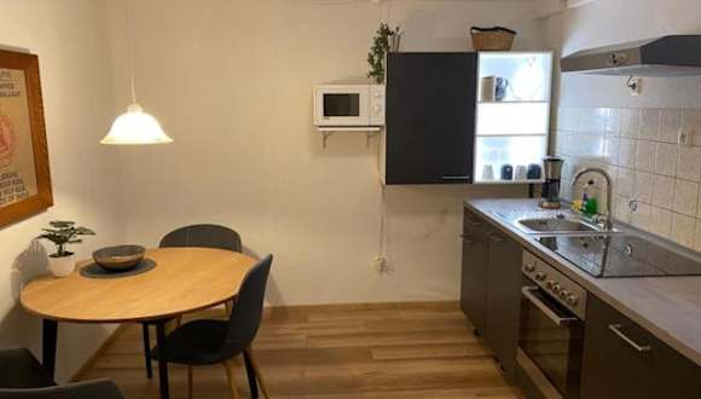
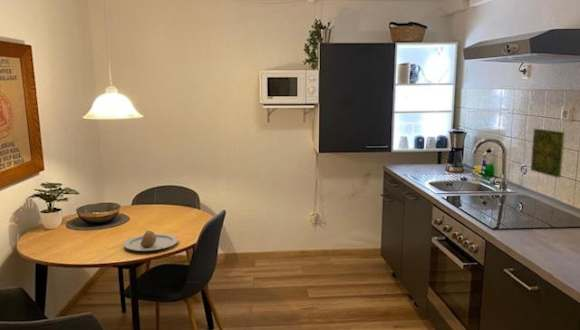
+ decorative tile [530,128,566,179]
+ plate [123,229,179,252]
